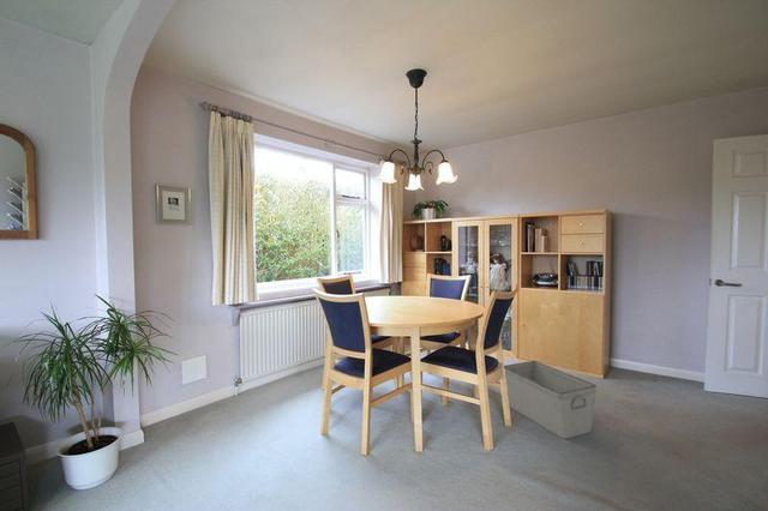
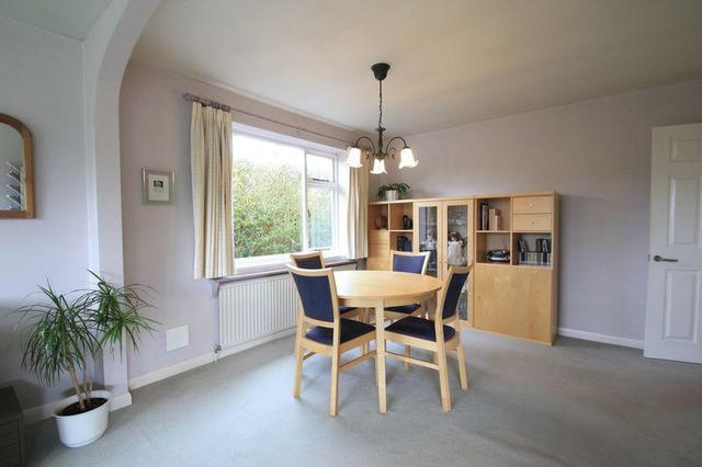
- storage bin [503,360,598,440]
